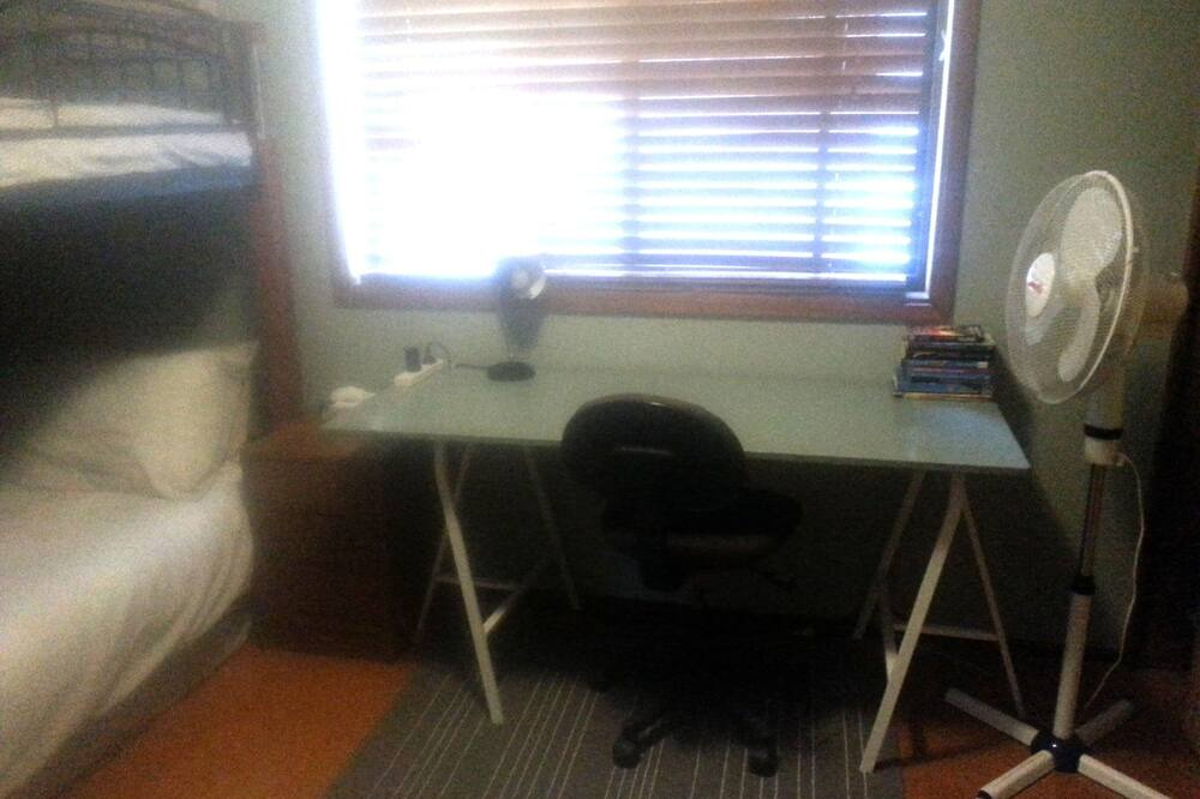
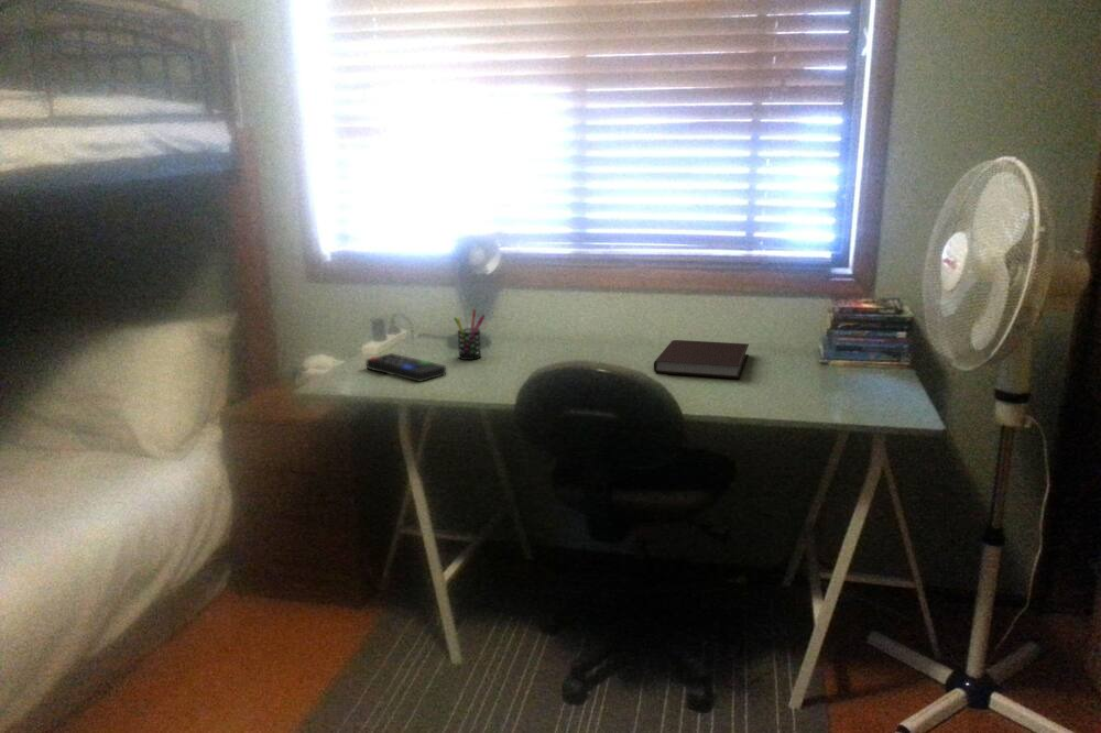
+ notebook [653,339,750,380]
+ remote control [364,352,447,383]
+ pen holder [453,308,487,361]
